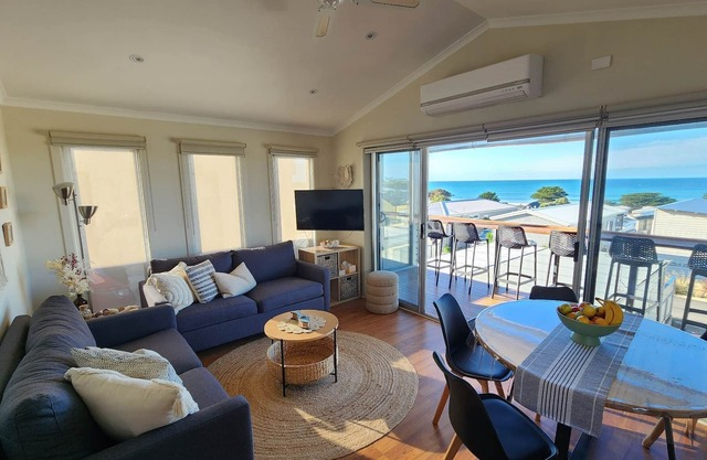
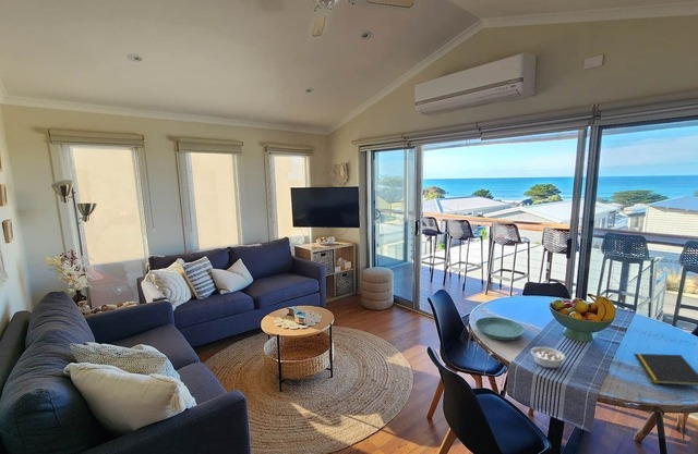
+ notepad [633,353,698,386]
+ legume [524,345,566,369]
+ saucer [474,316,526,341]
